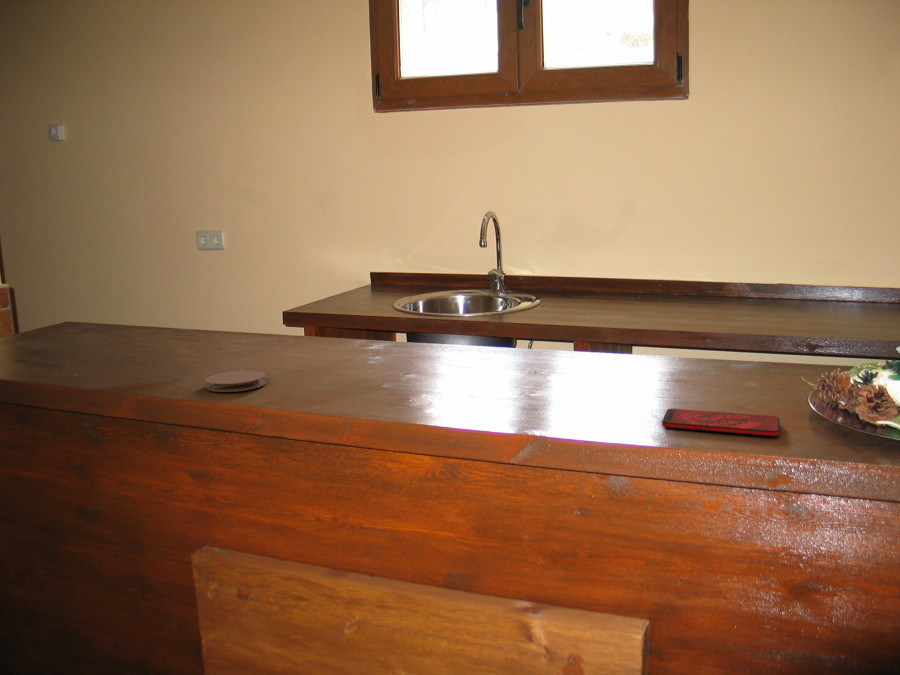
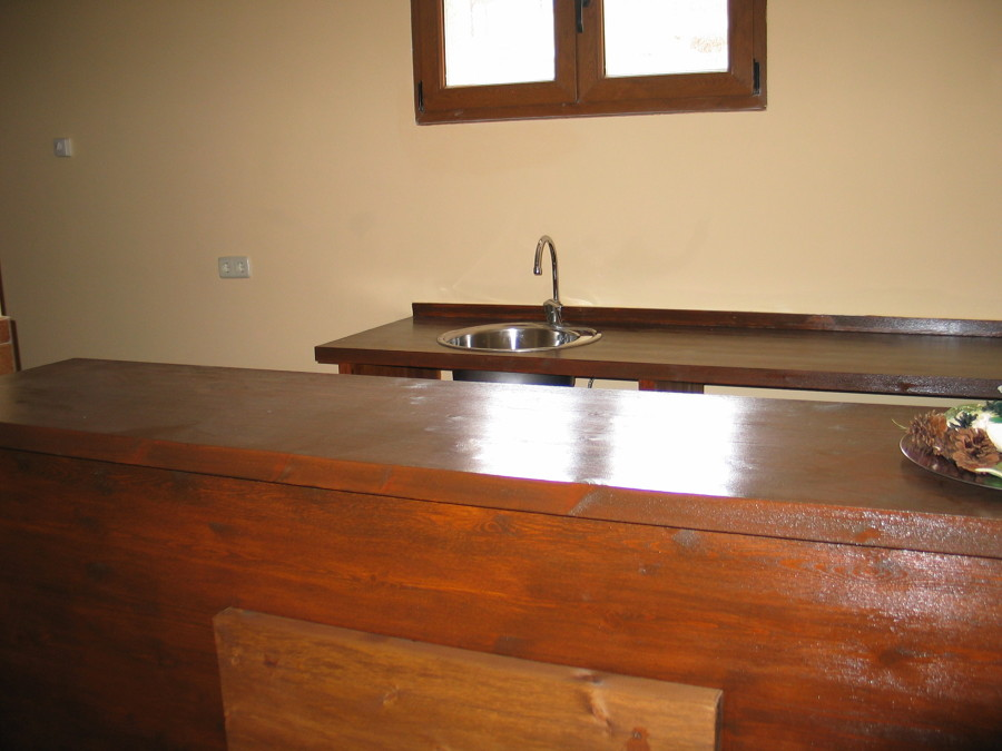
- smartphone [661,408,781,437]
- coaster [205,370,267,393]
